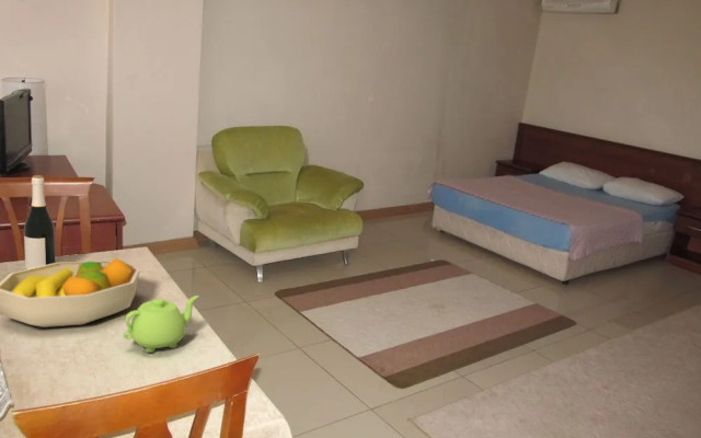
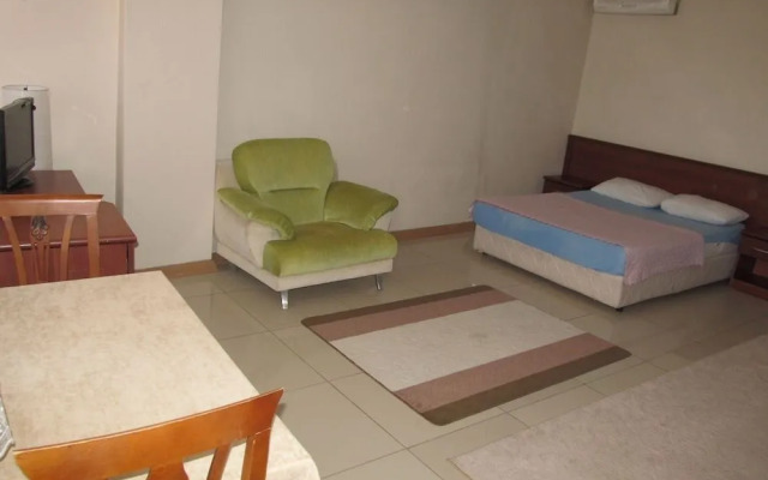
- teapot [122,295,200,354]
- fruit bowl [0,257,141,328]
- wine bottle [23,174,57,270]
